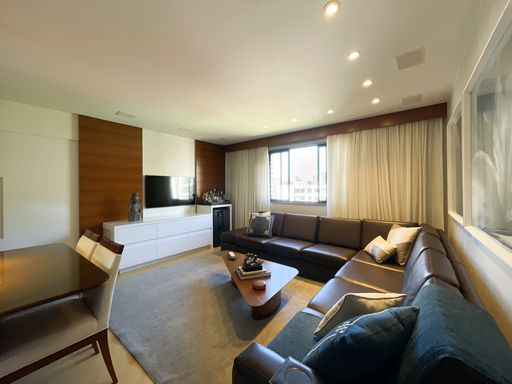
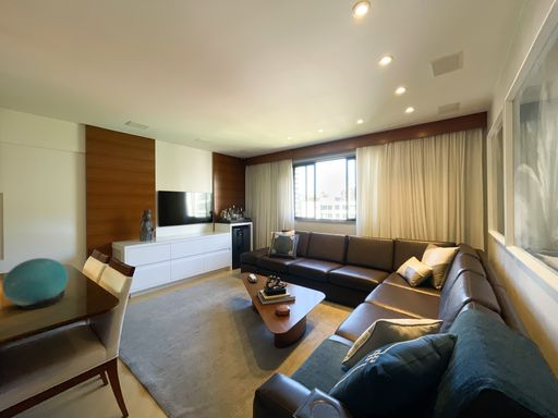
+ decorative orb [1,257,69,310]
